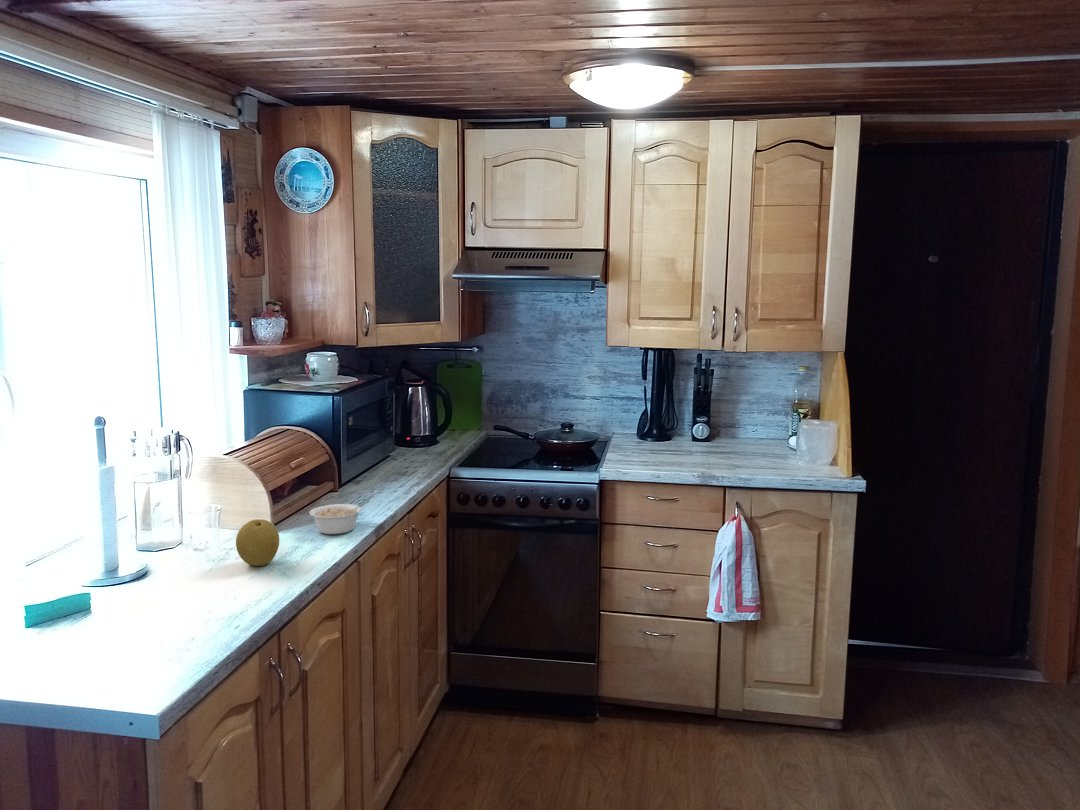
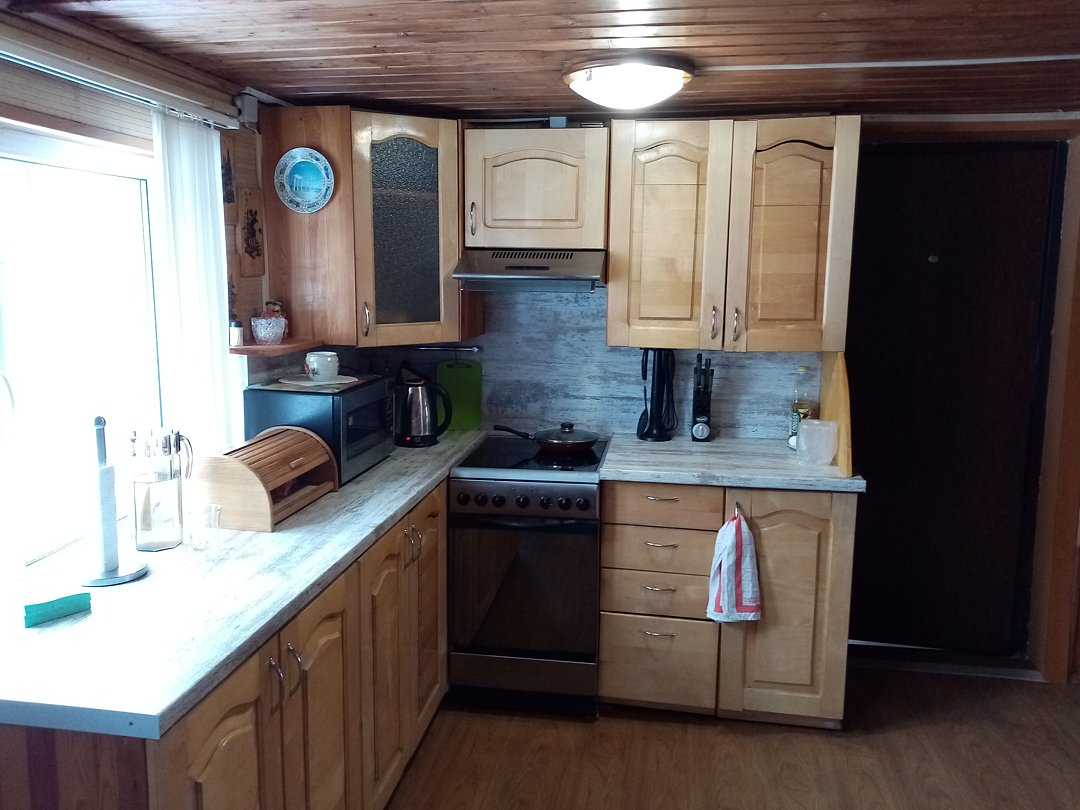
- fruit [235,518,280,567]
- legume [308,500,371,535]
